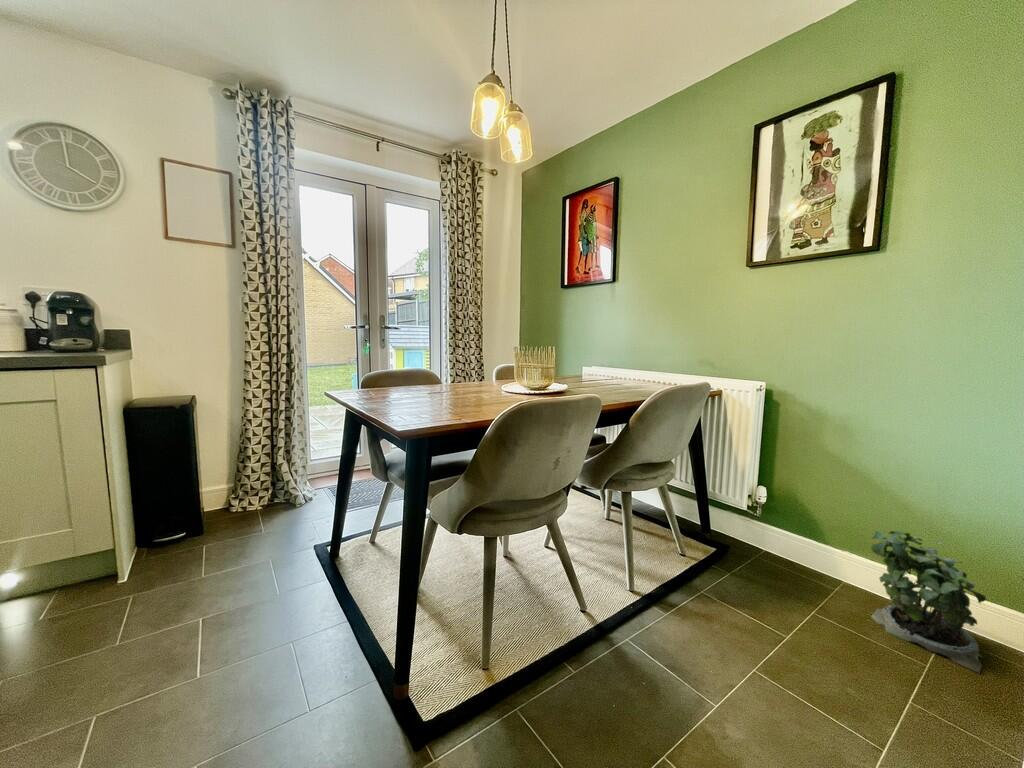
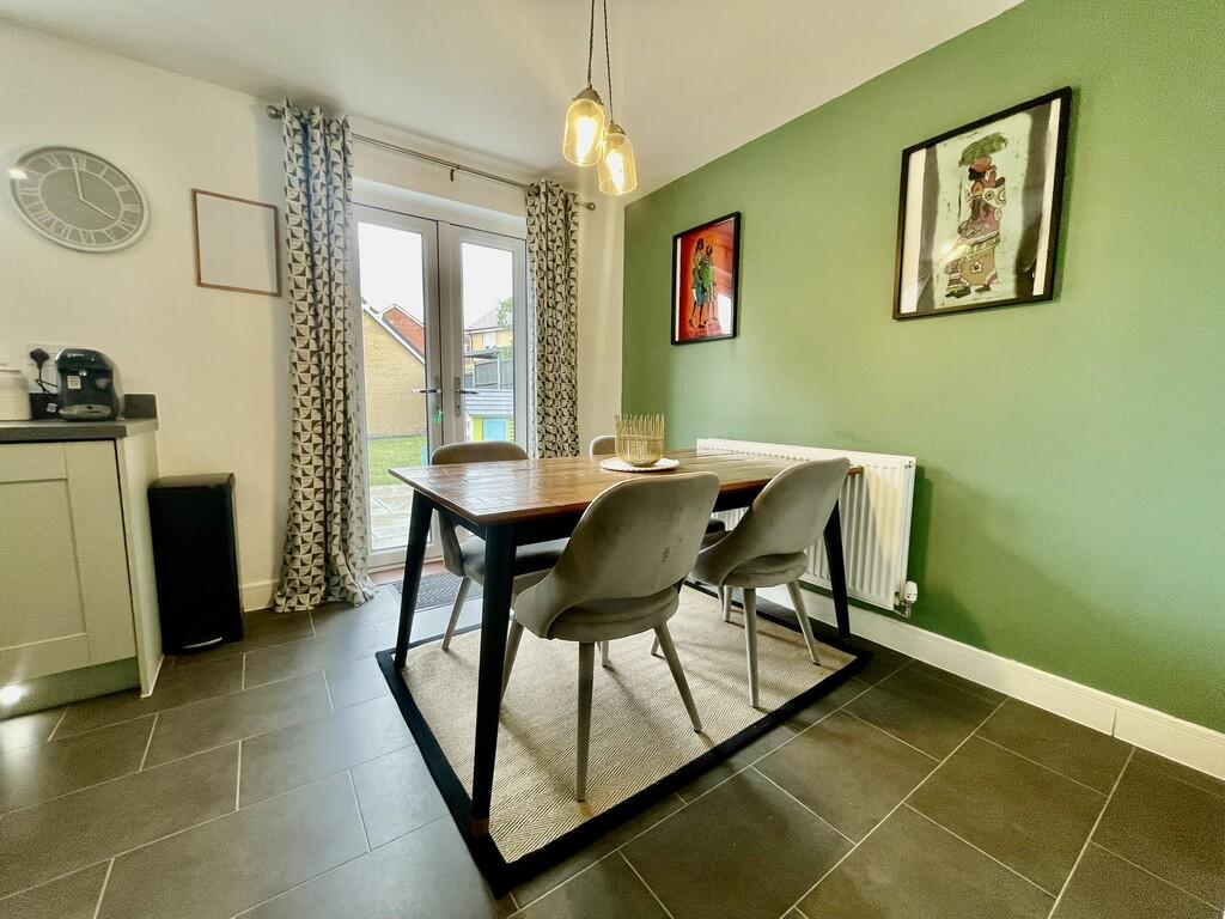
- potted plant [870,529,987,674]
